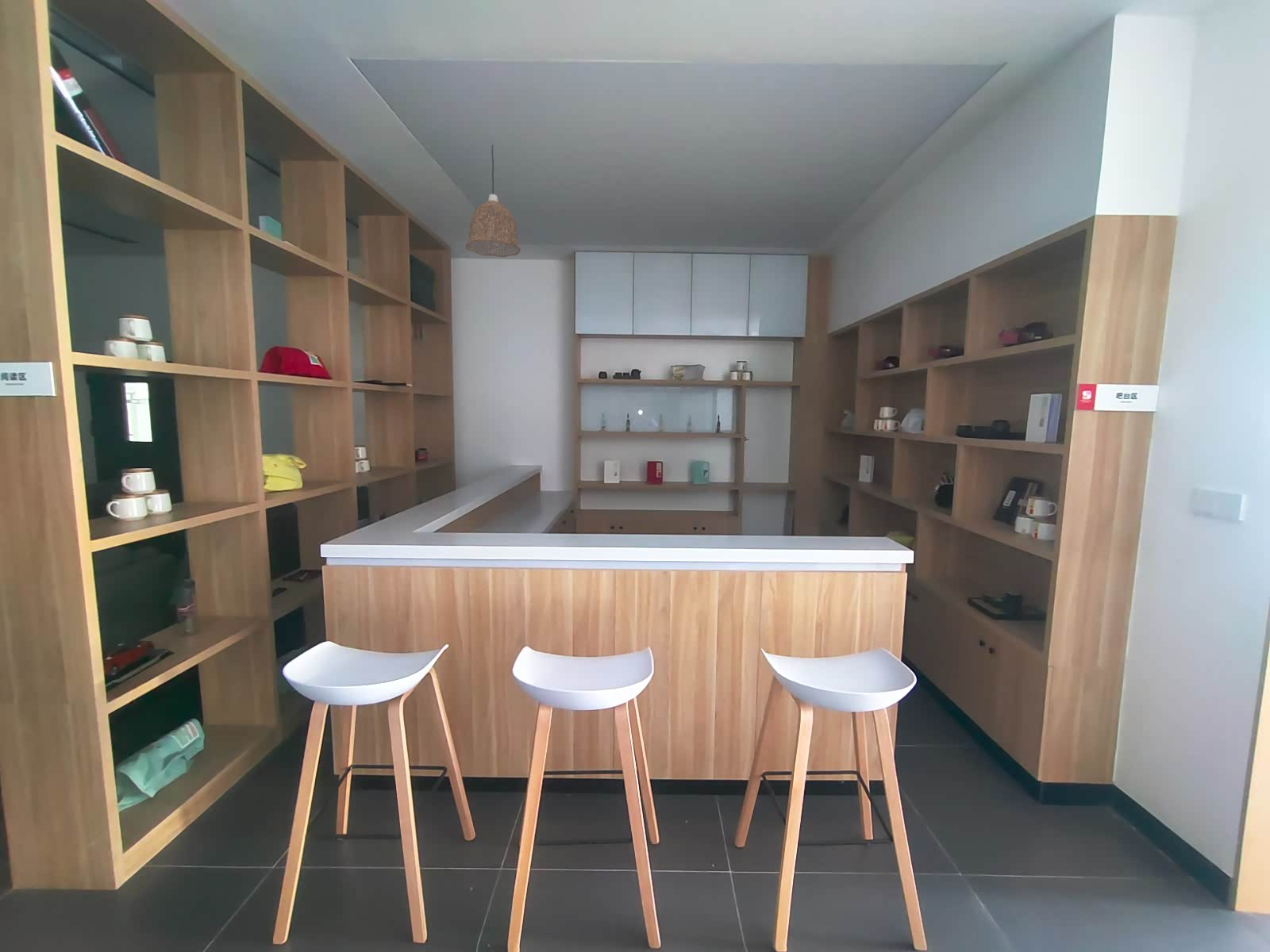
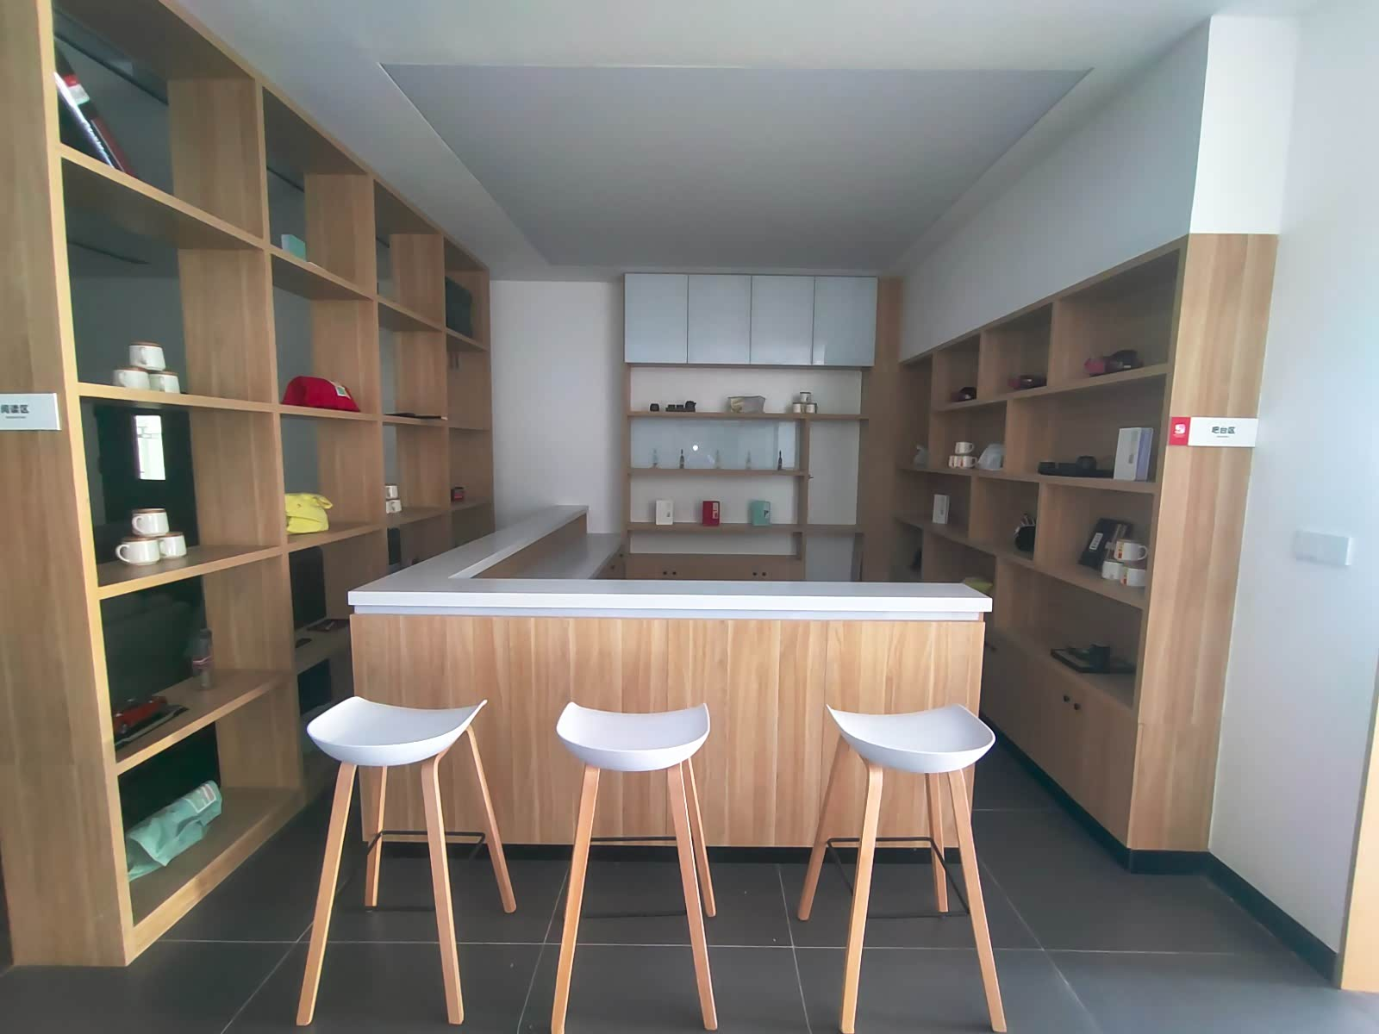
- pendant lamp [465,144,521,258]
